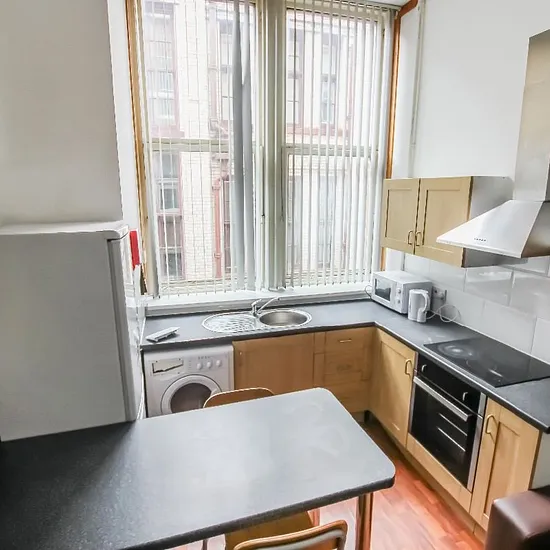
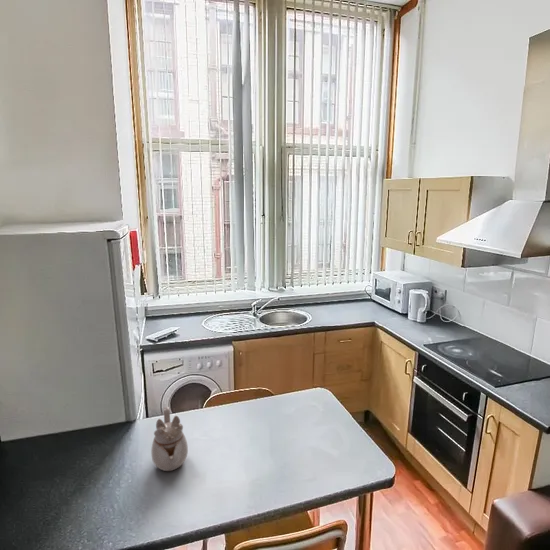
+ teapot [150,406,189,472]
